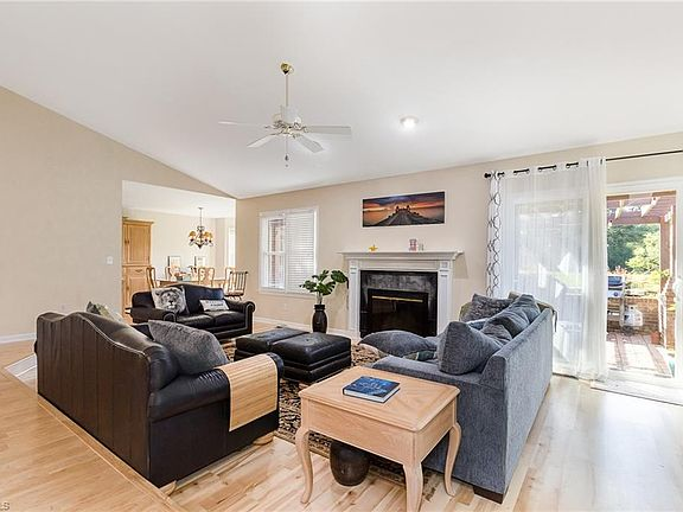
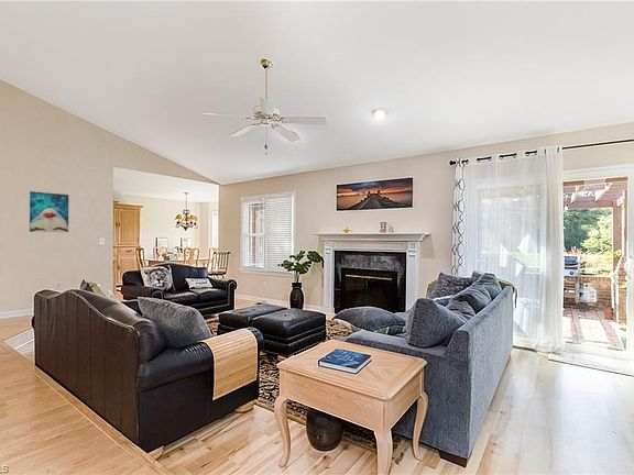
+ wall art [29,190,69,233]
